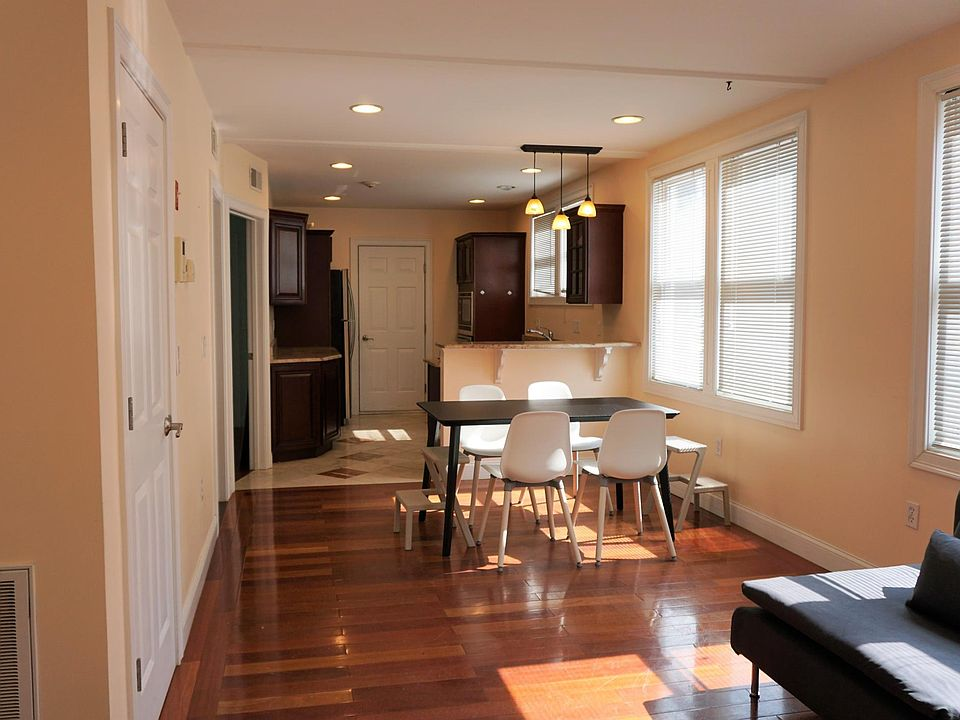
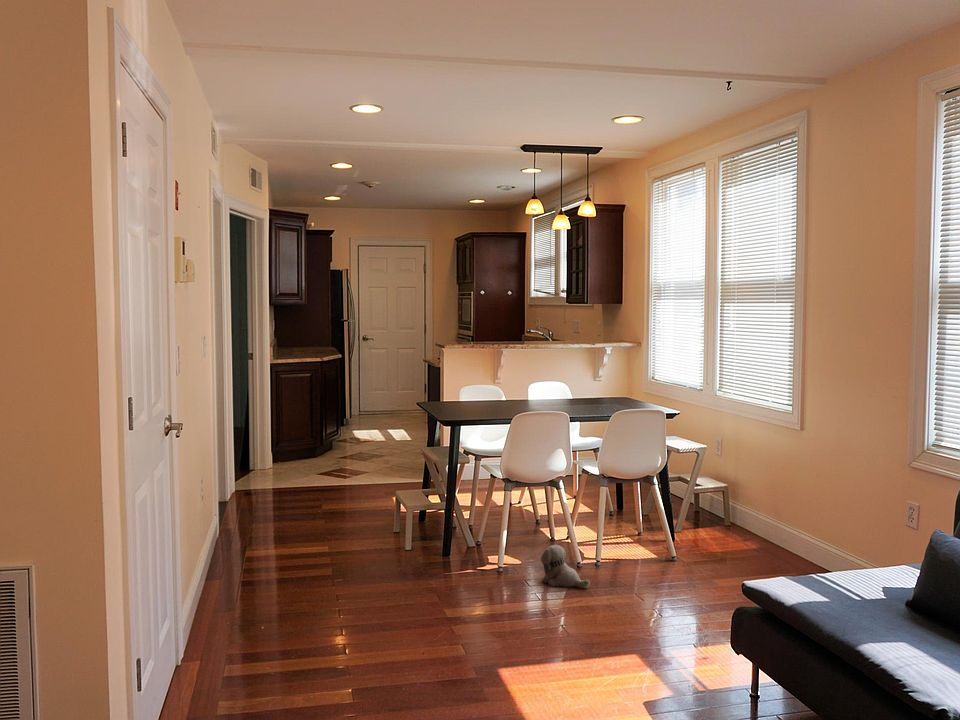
+ plush toy [540,544,591,589]
